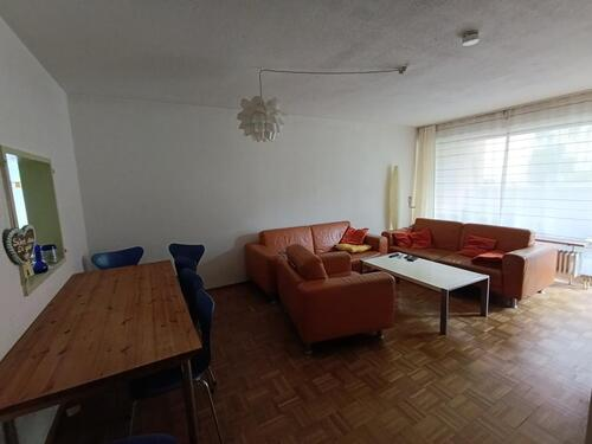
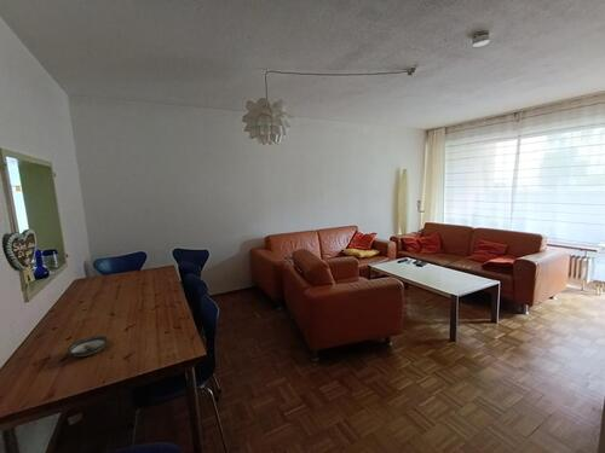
+ saucer [67,335,109,358]
